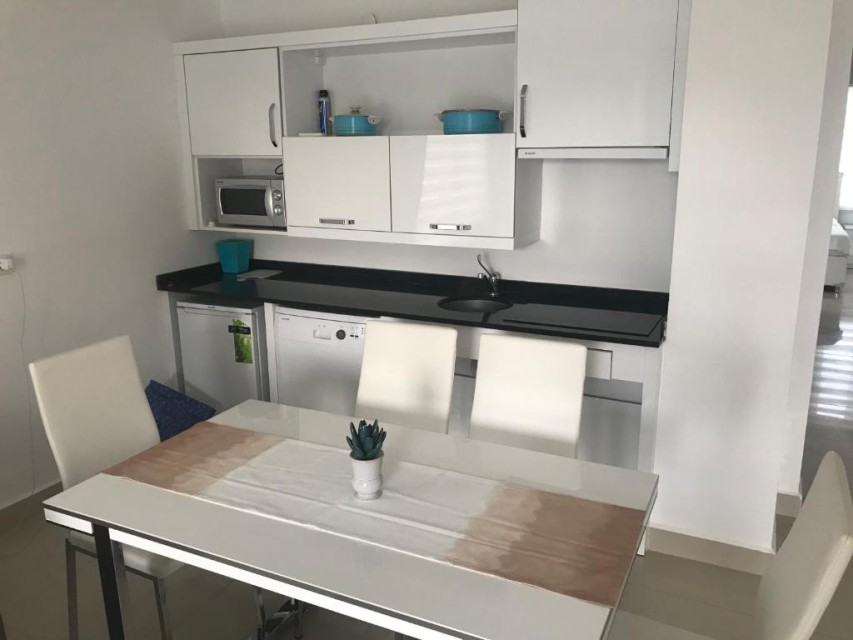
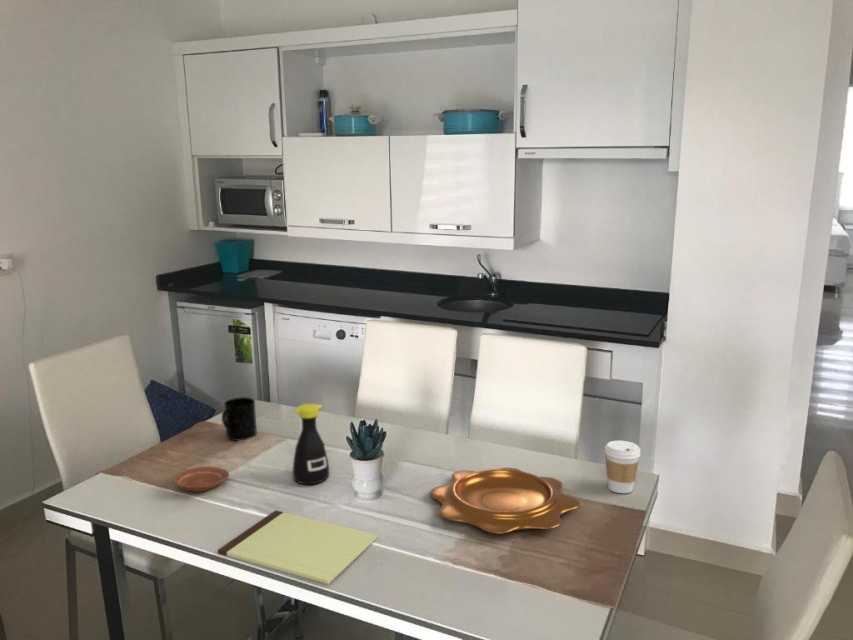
+ notepad [217,509,379,586]
+ plate [171,466,230,493]
+ decorative bowl [429,467,580,534]
+ bottle [292,403,330,485]
+ mug [221,396,258,442]
+ coffee cup [604,440,641,494]
